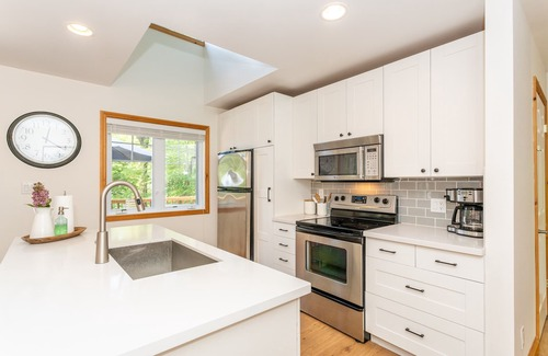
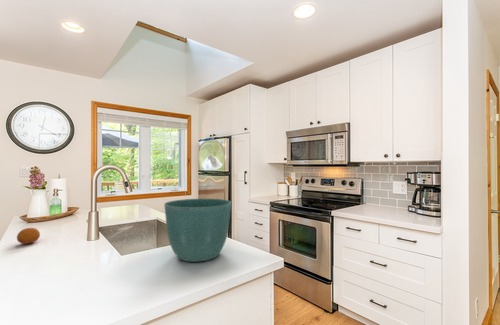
+ fruit [16,227,41,245]
+ flower pot [163,198,232,263]
